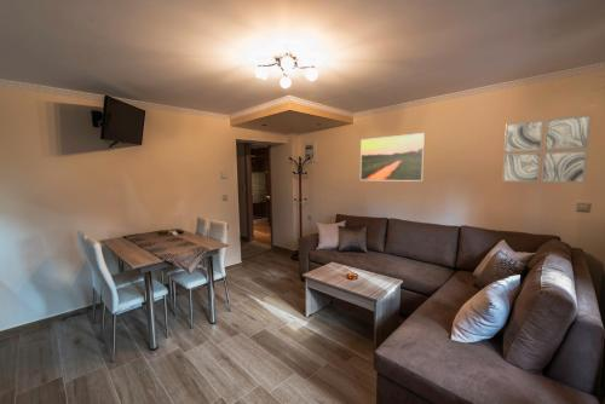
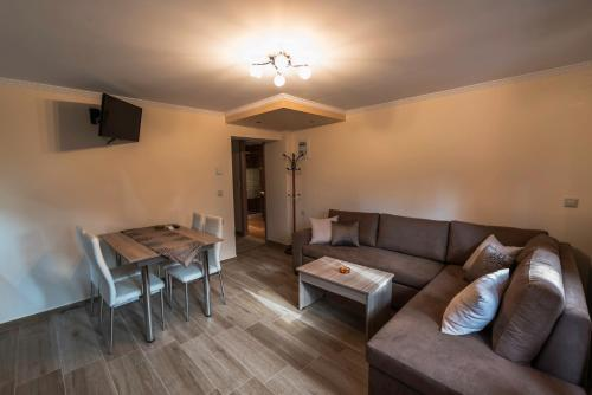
- wall art [501,114,593,184]
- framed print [359,132,426,183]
